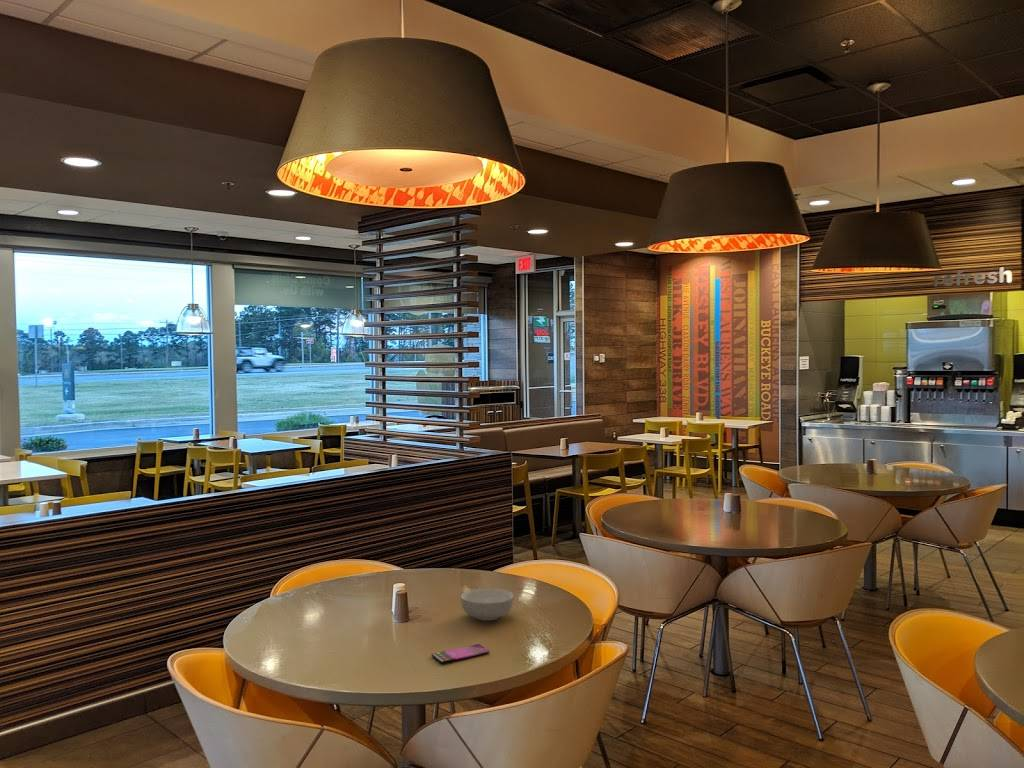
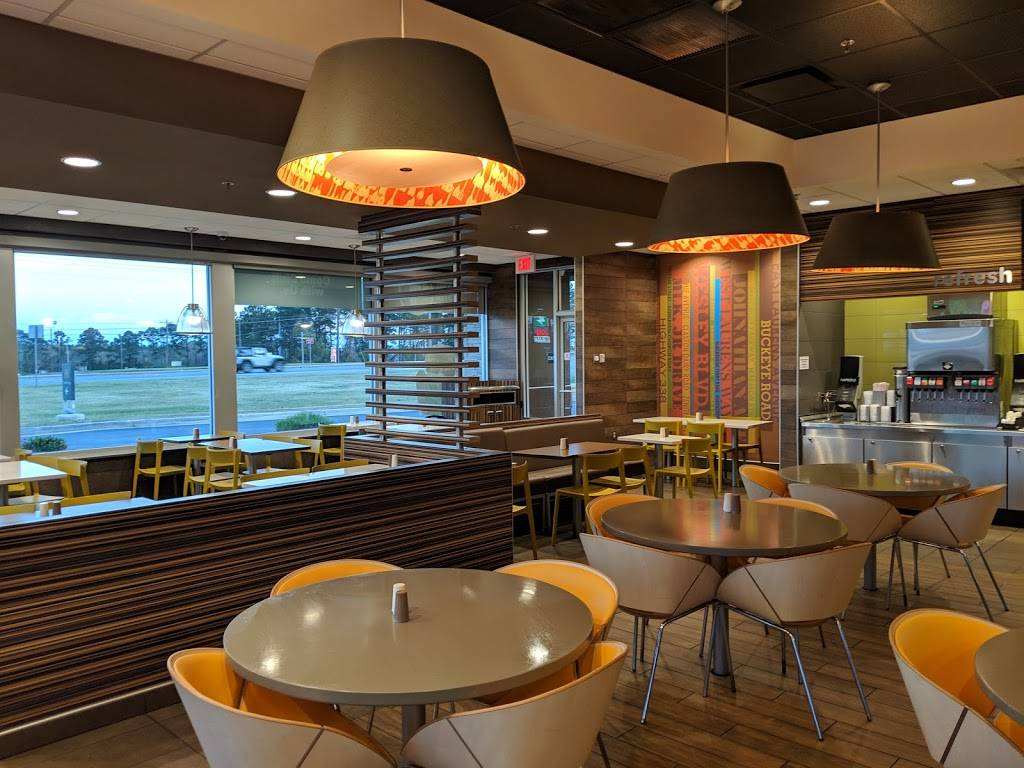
- cereal bowl [460,587,514,622]
- smartphone [430,643,490,664]
